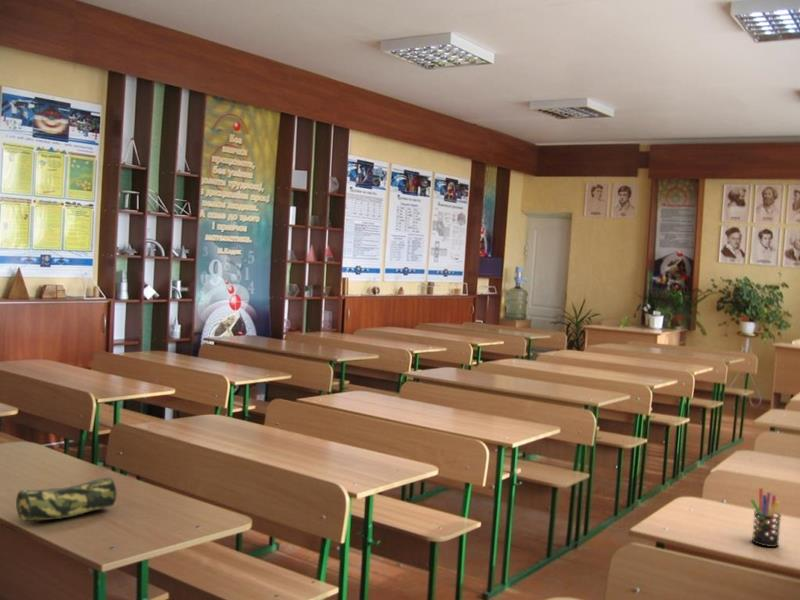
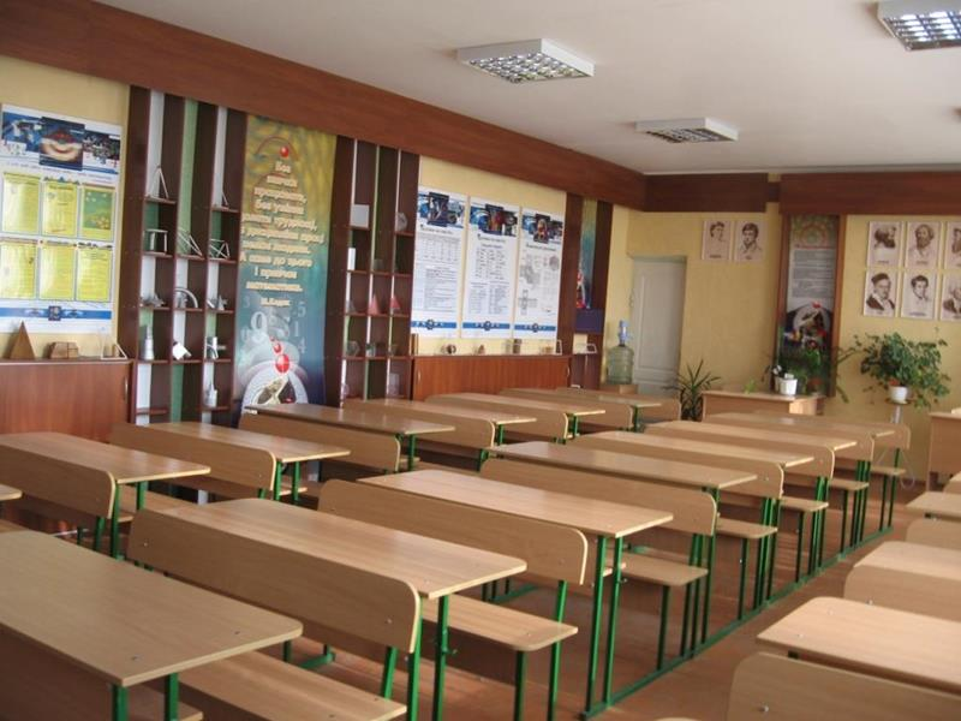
- pencil case [15,477,118,523]
- pen holder [750,487,782,548]
